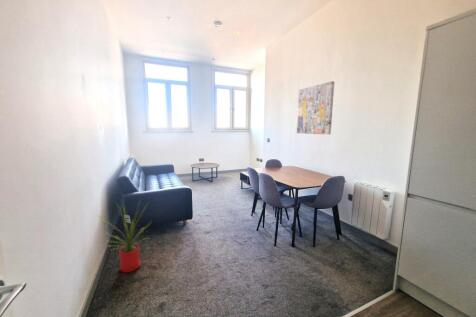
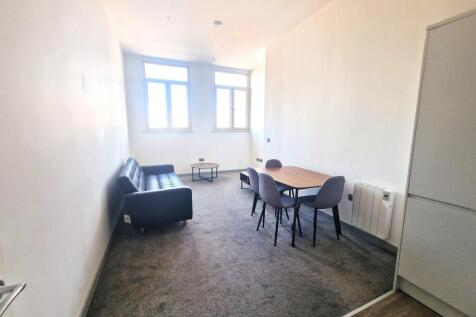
- house plant [96,198,153,273]
- wall art [296,80,335,136]
